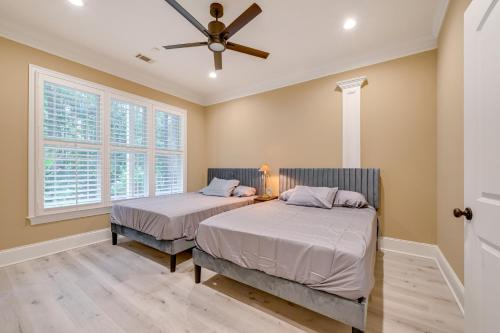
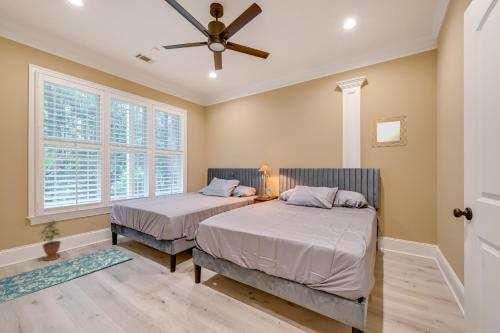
+ rug [0,246,134,304]
+ home mirror [371,115,408,148]
+ potted plant [39,219,62,262]
